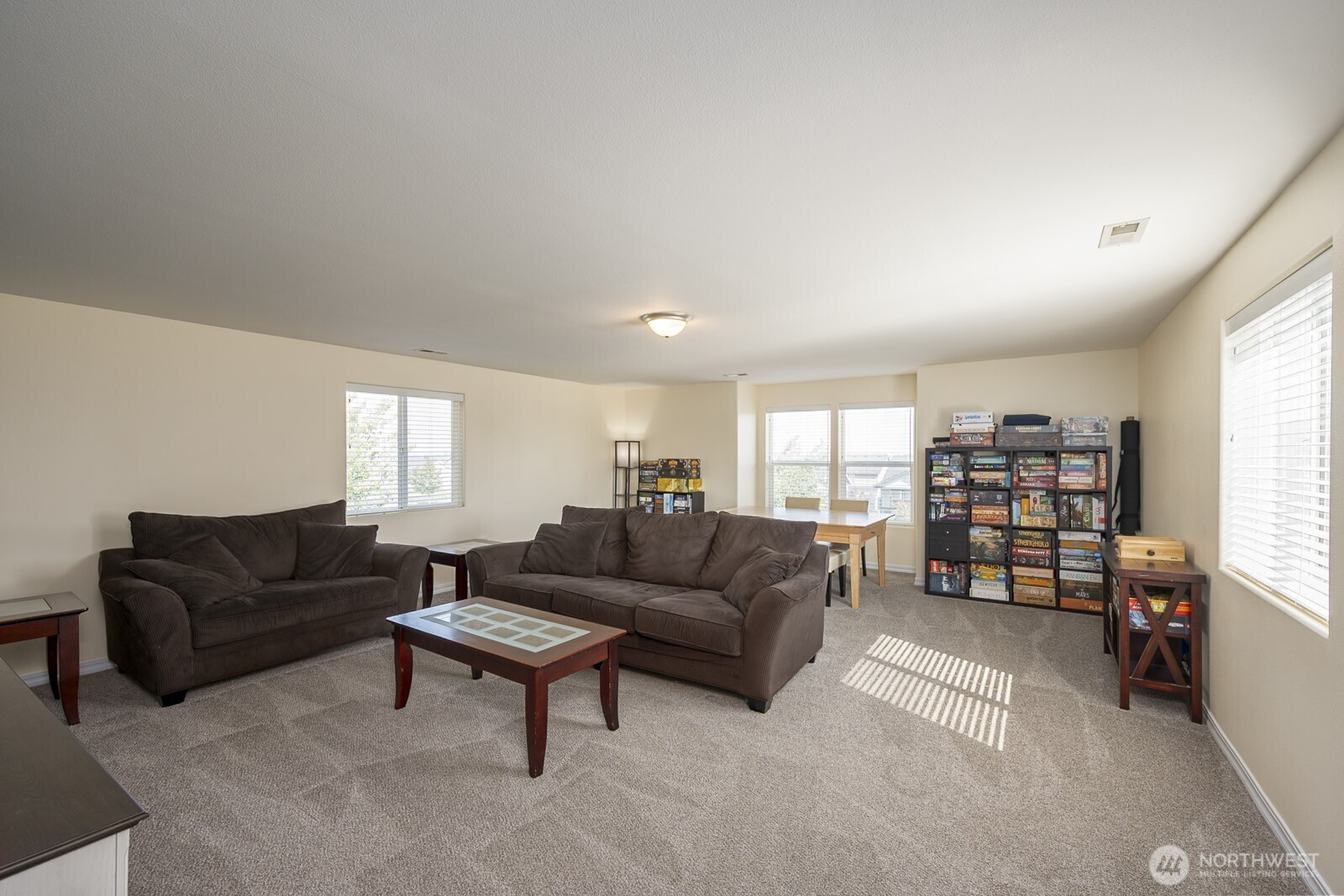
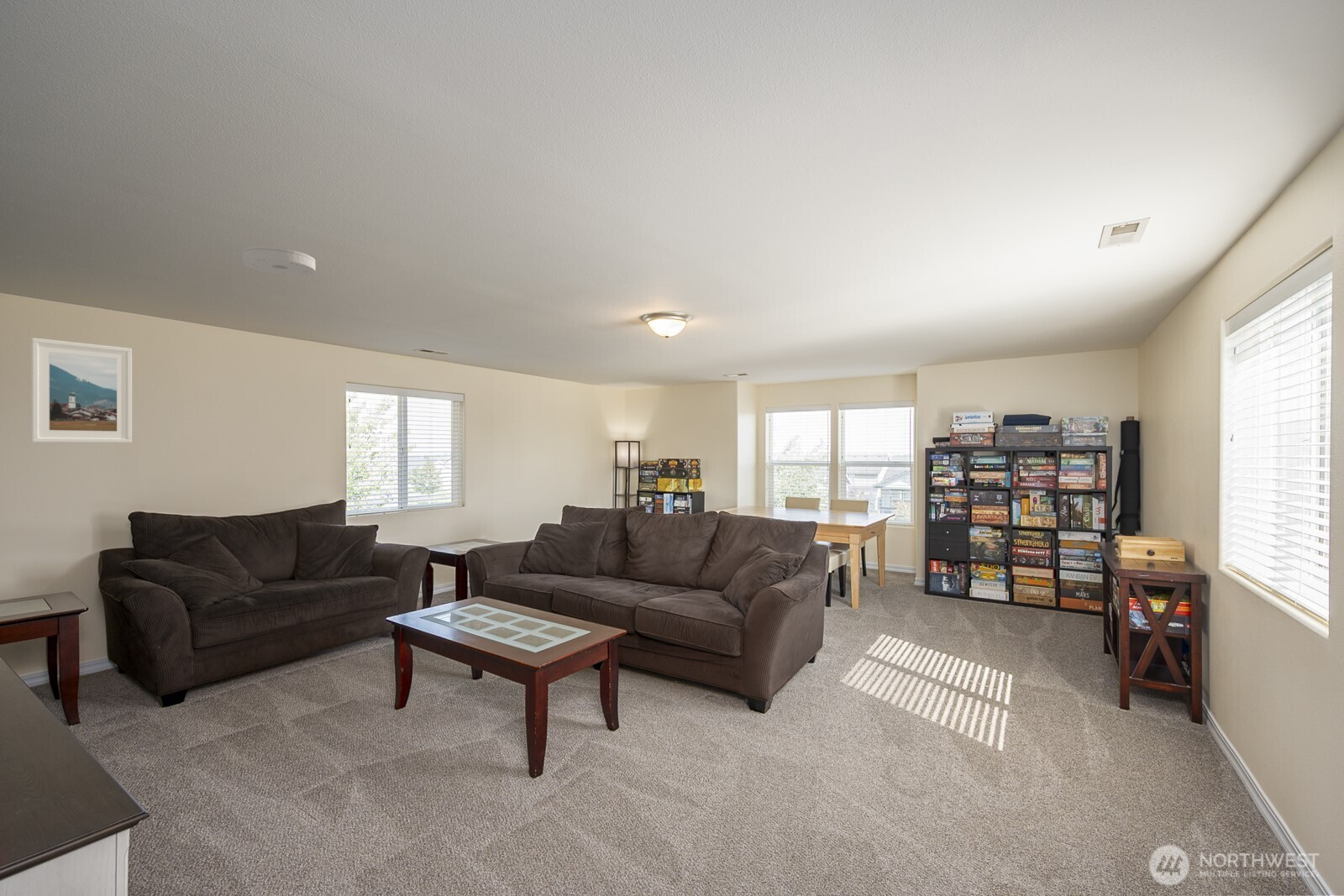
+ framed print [30,337,133,443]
+ smoke detector [242,245,316,276]
